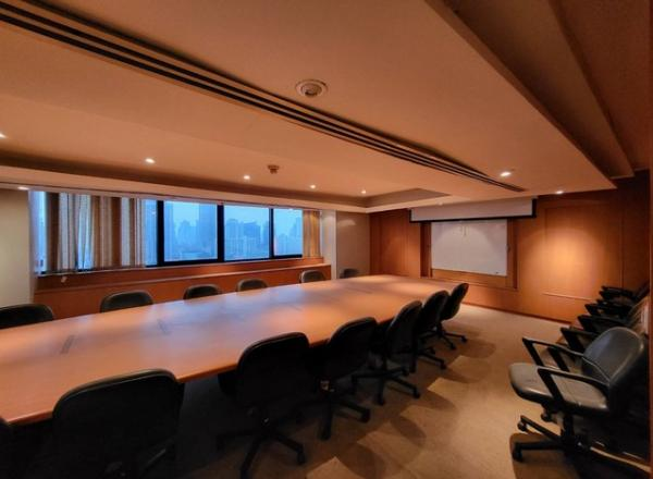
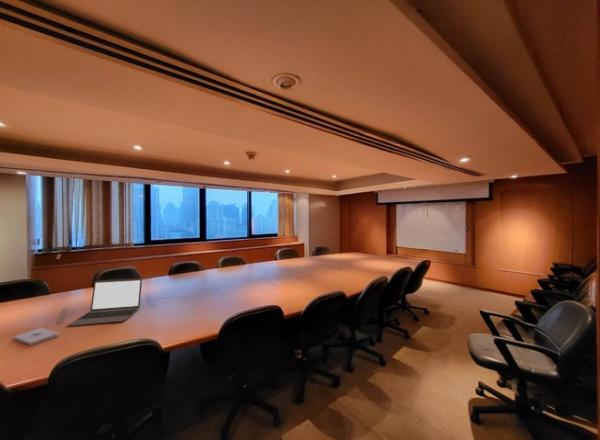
+ laptop [67,277,143,327]
+ notepad [12,327,59,346]
